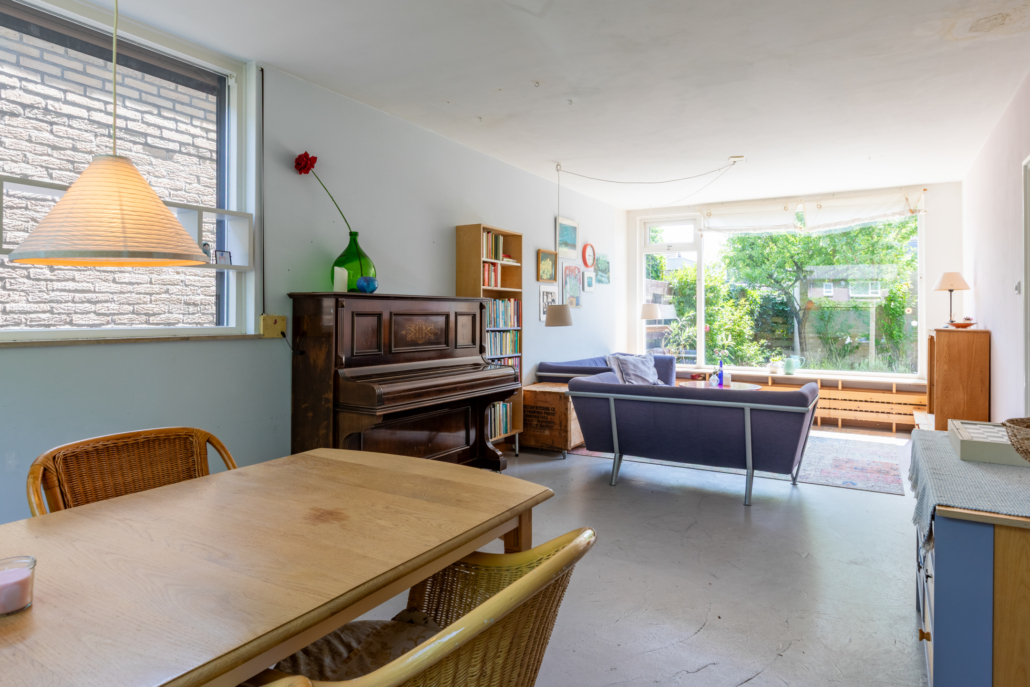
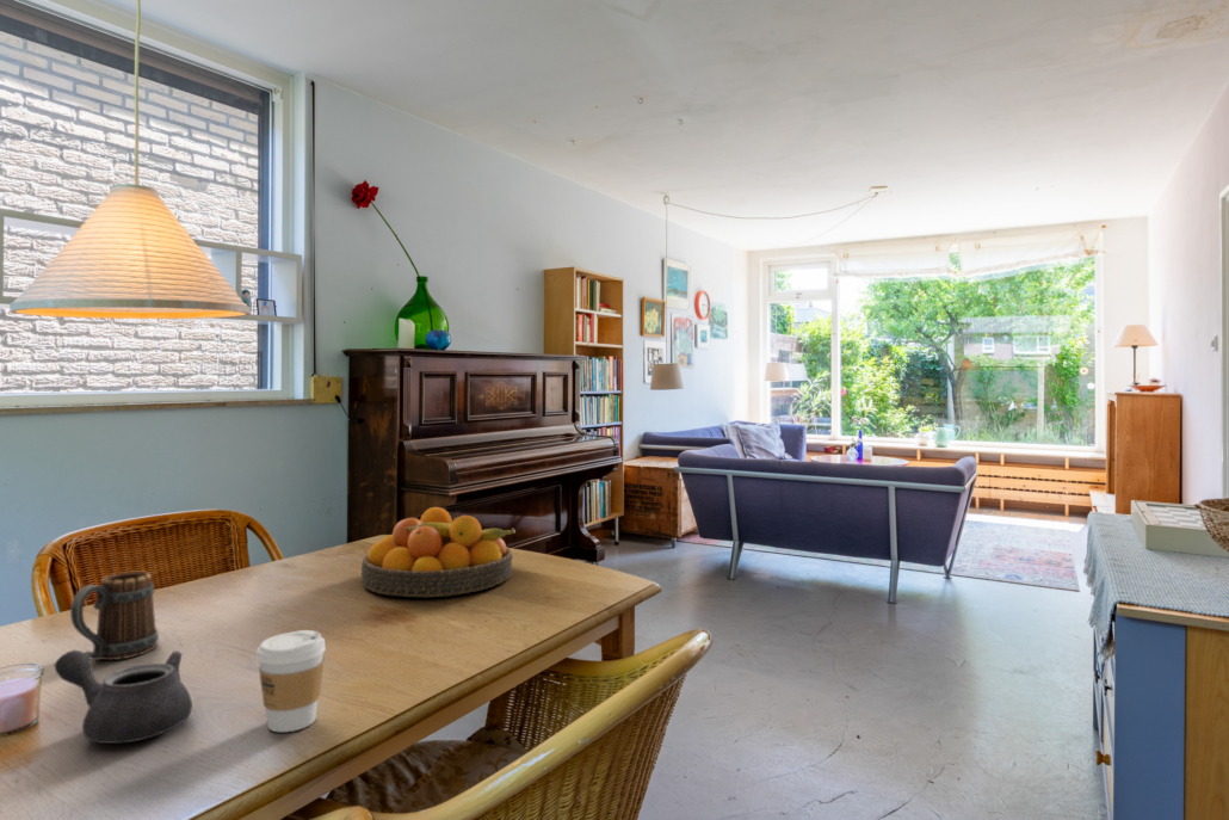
+ fruit bowl [360,506,517,598]
+ mug [69,571,160,661]
+ teapot [54,649,193,745]
+ coffee cup [255,629,327,733]
